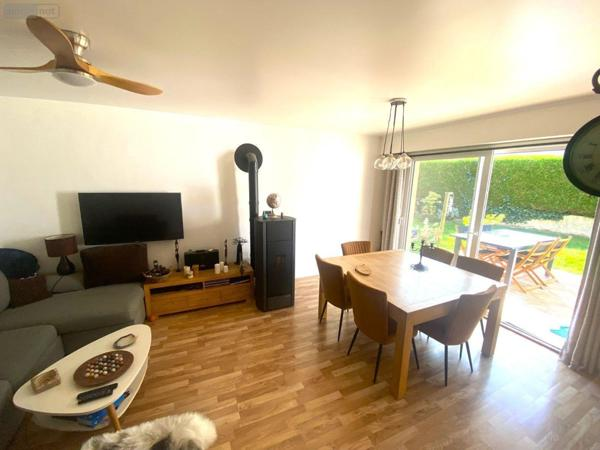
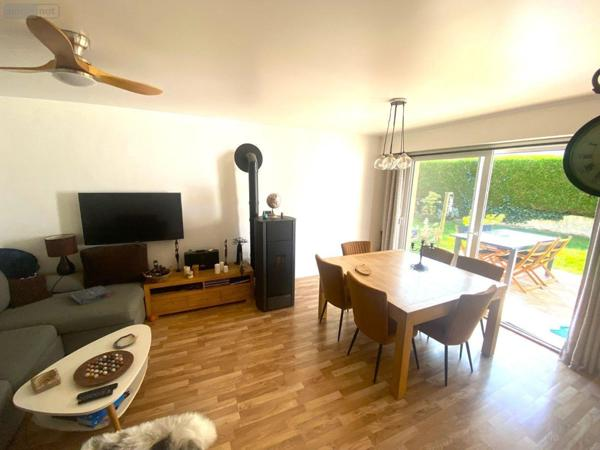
+ book [70,285,112,306]
